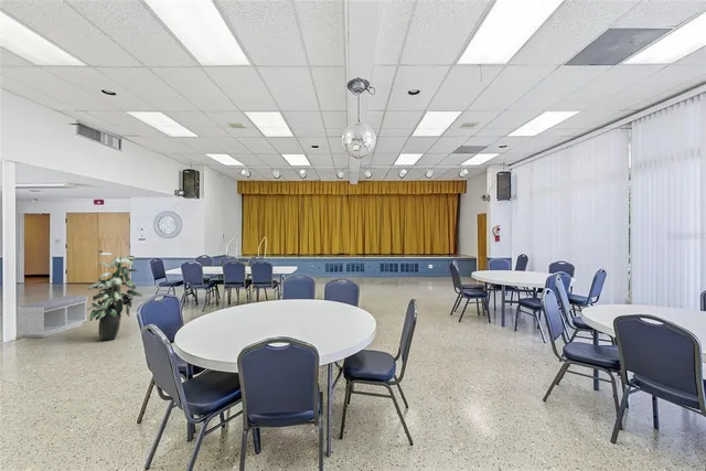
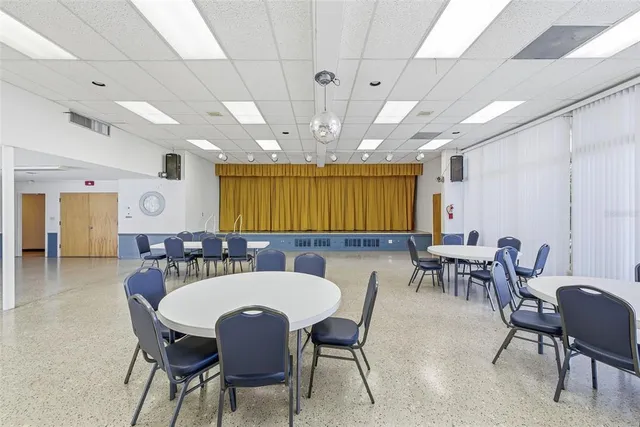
- indoor plant [86,251,143,341]
- bench [17,295,88,339]
